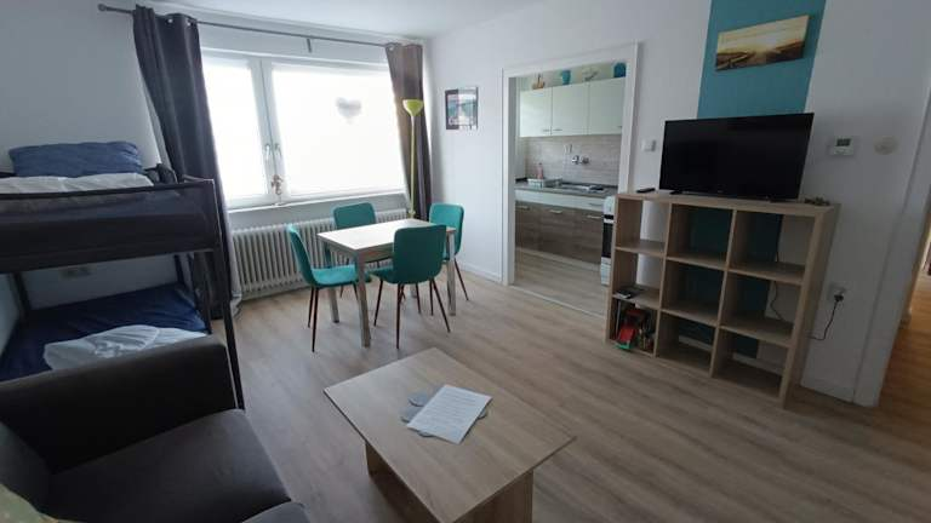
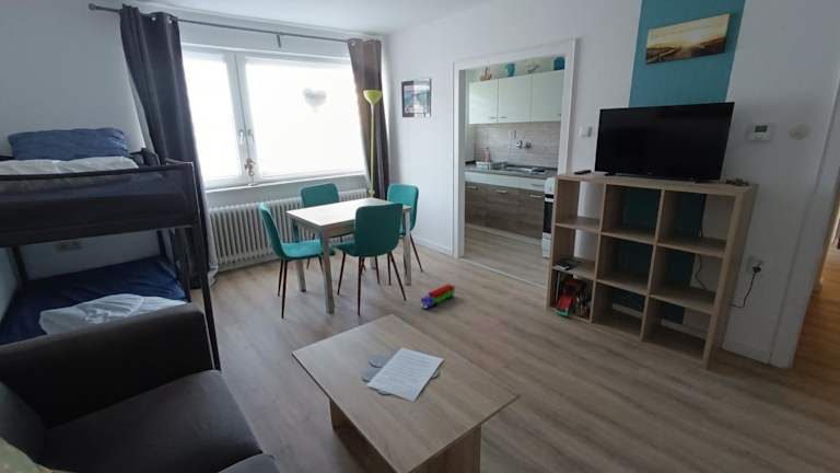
+ semi truck [420,284,456,310]
